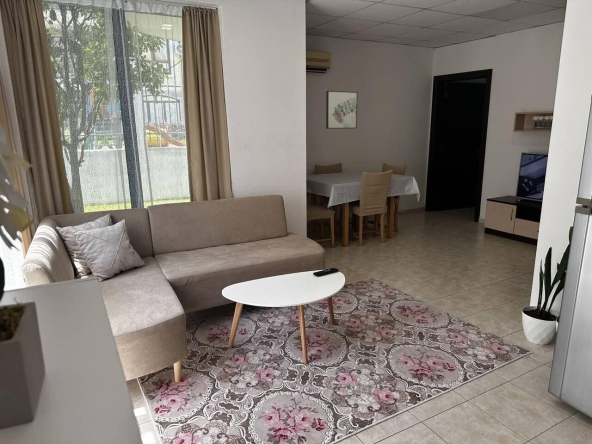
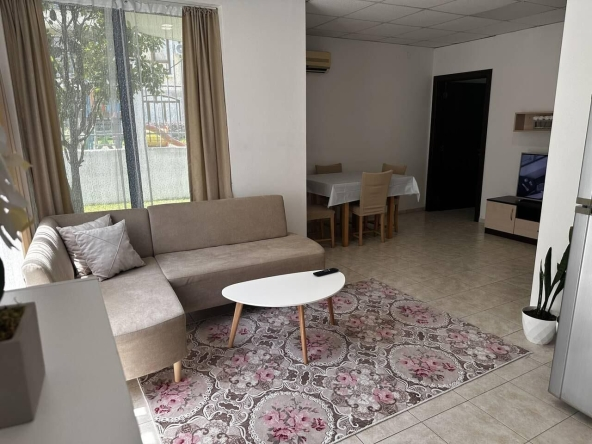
- wall art [325,90,358,130]
